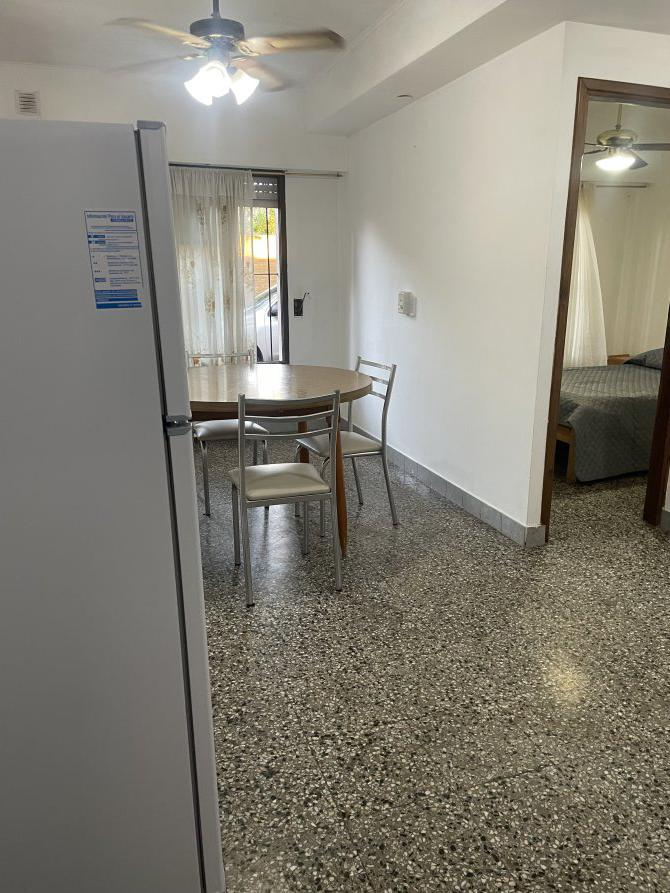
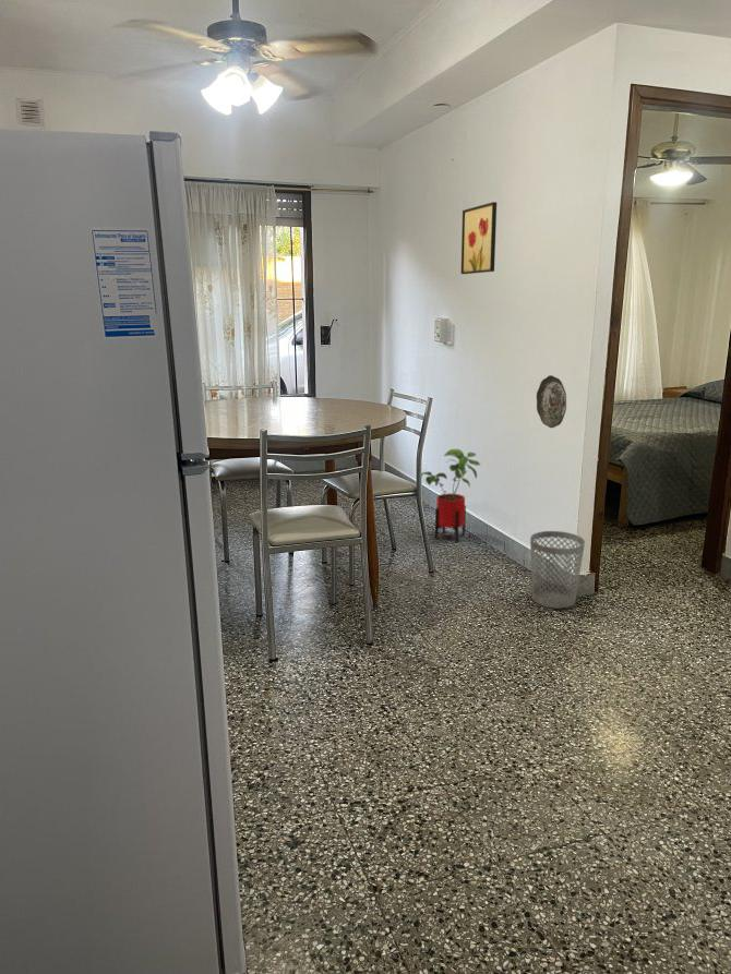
+ wastebasket [529,530,586,610]
+ house plant [420,448,481,543]
+ decorative plate [536,374,567,429]
+ wall art [460,201,498,275]
